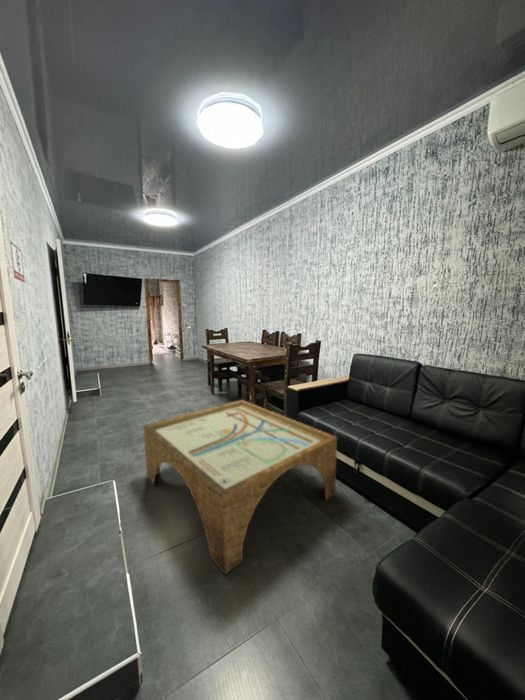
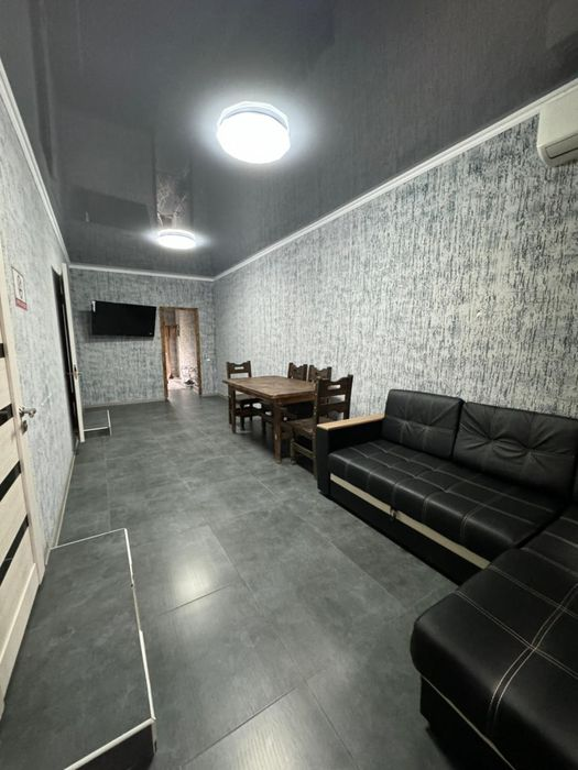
- coffee table [143,399,338,576]
